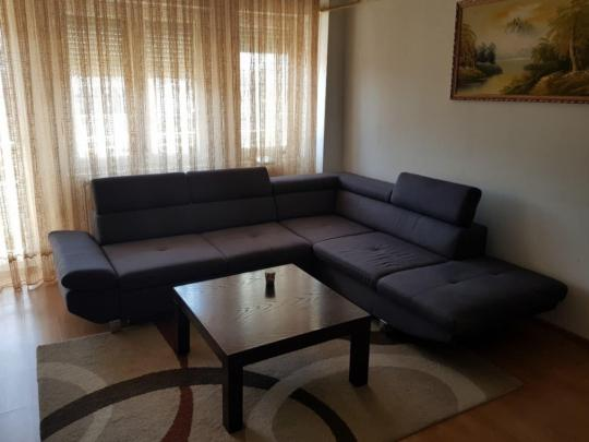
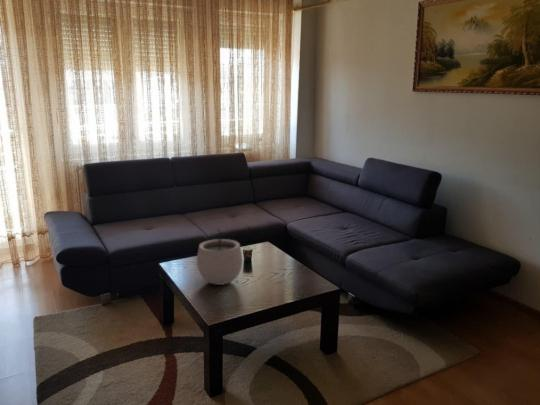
+ plant pot [196,227,244,286]
